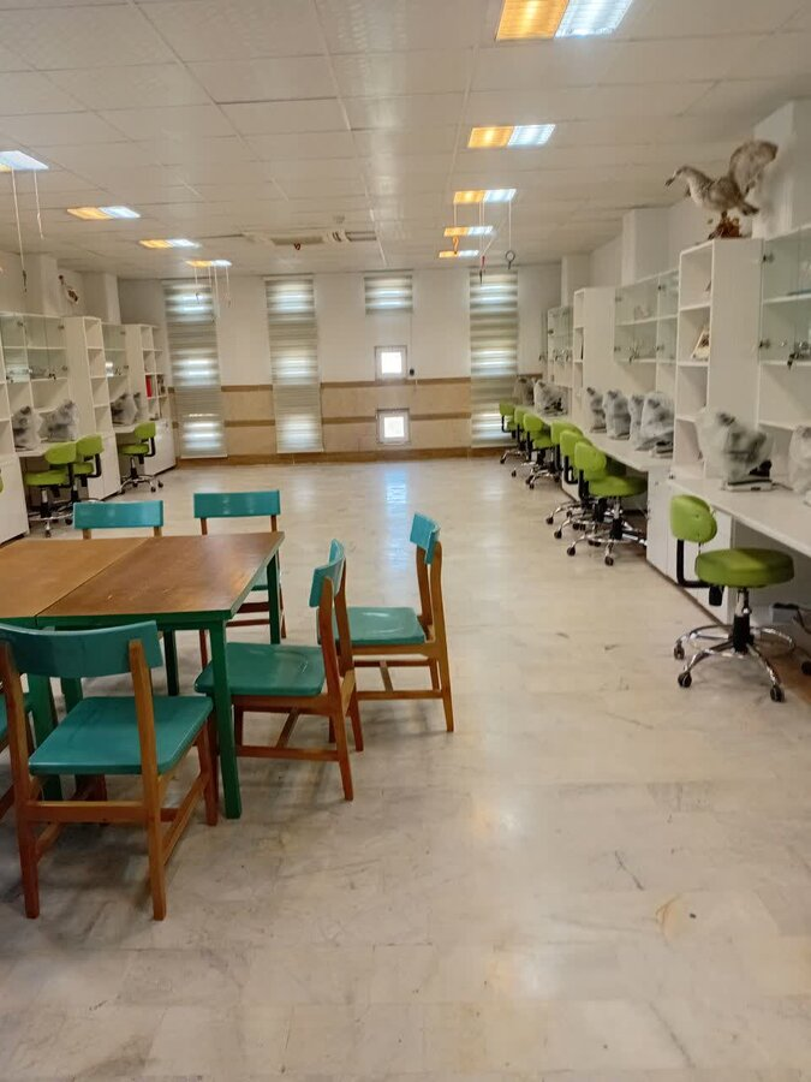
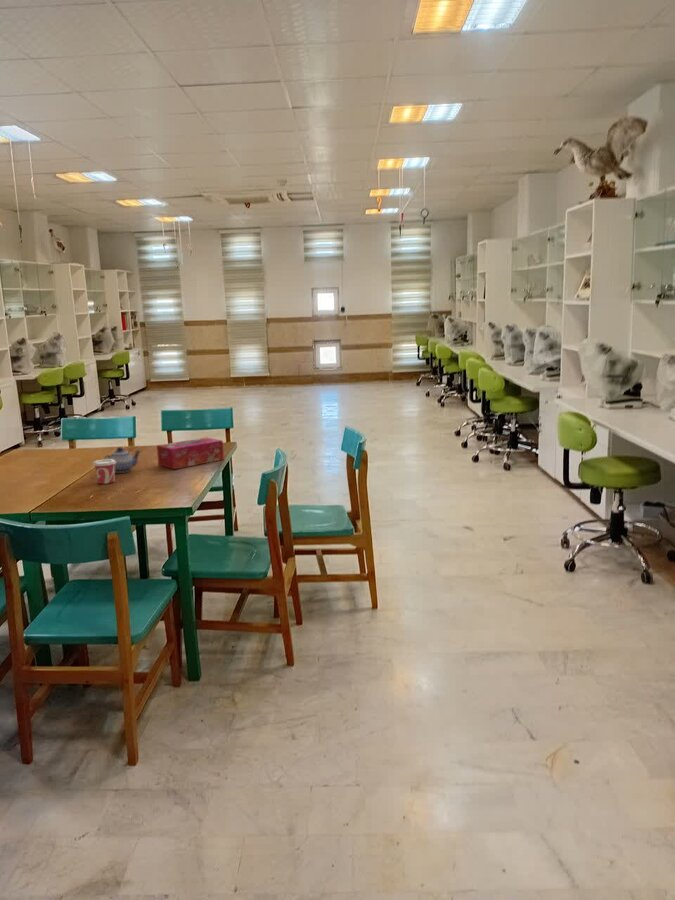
+ tissue box [156,436,225,470]
+ cup [92,458,116,485]
+ teapot [103,446,142,474]
